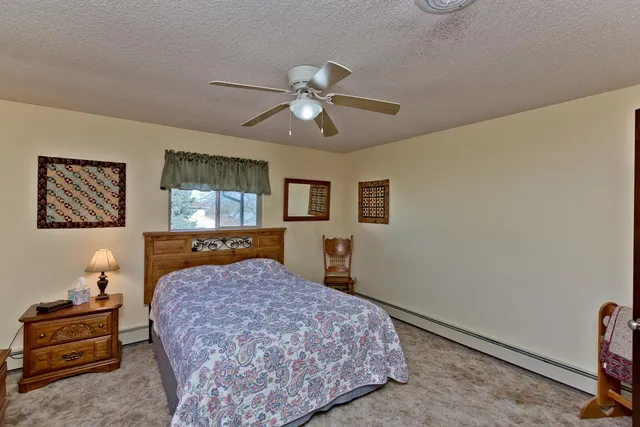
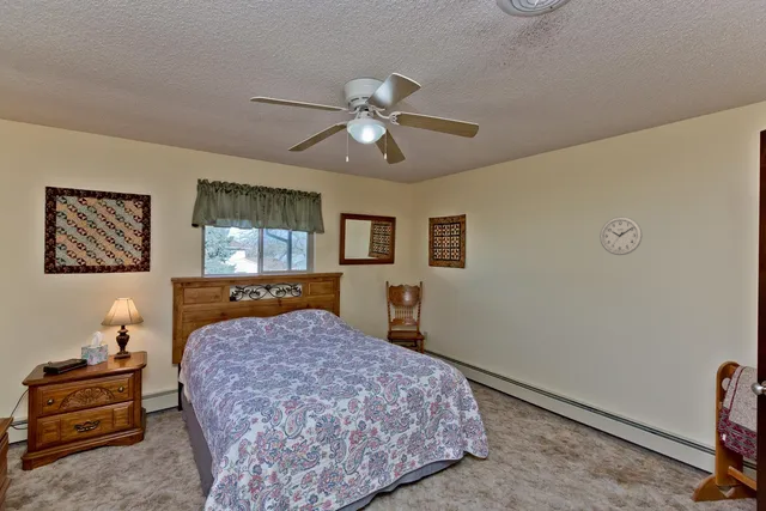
+ wall clock [598,215,644,256]
